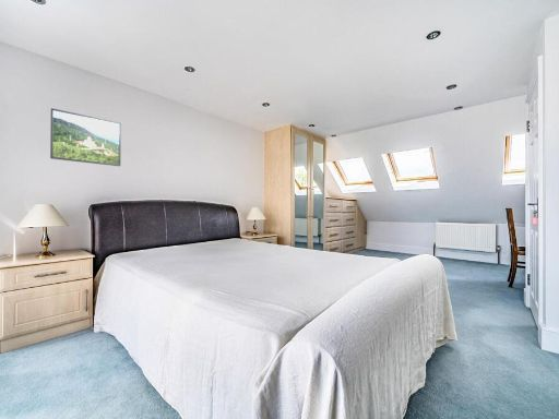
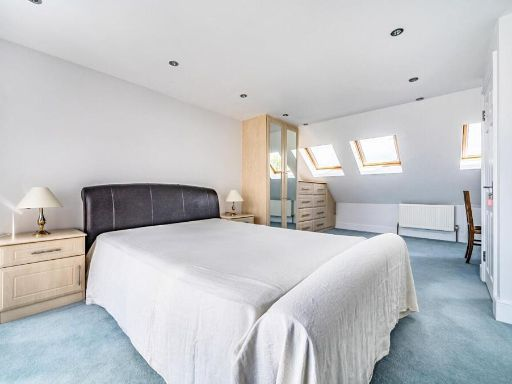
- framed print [49,107,122,167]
